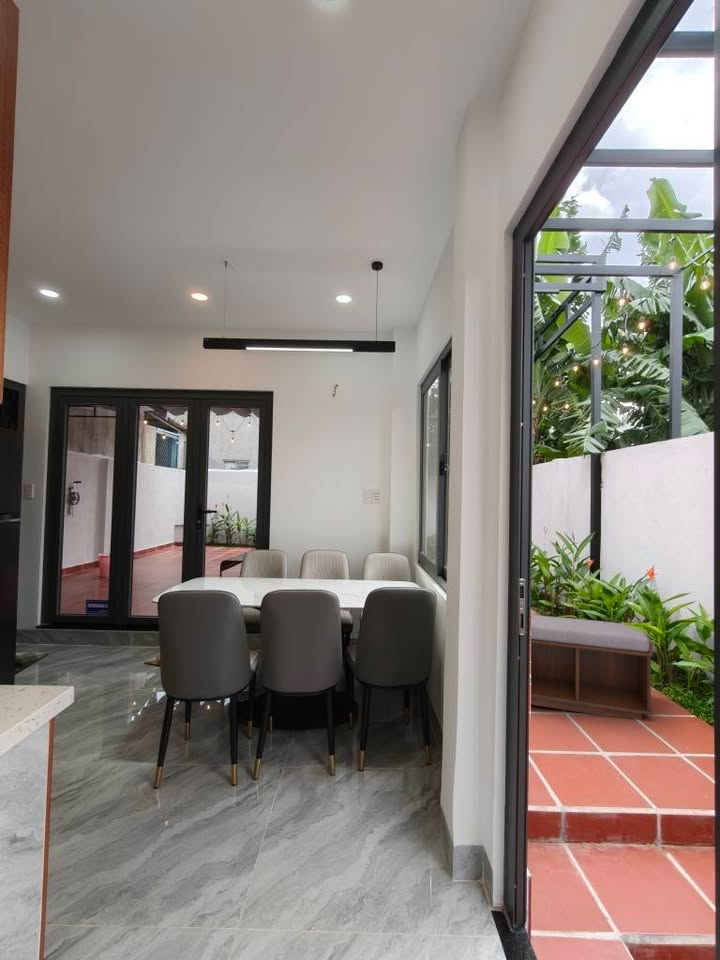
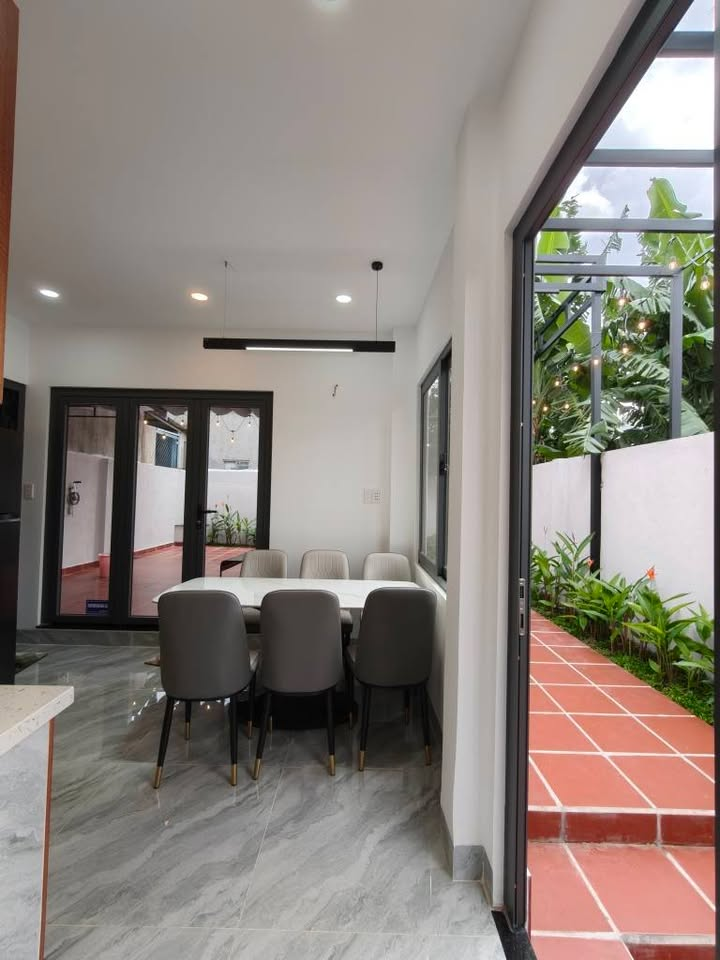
- bench [530,614,654,720]
